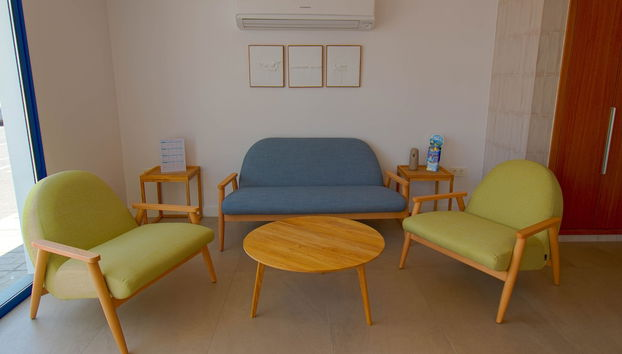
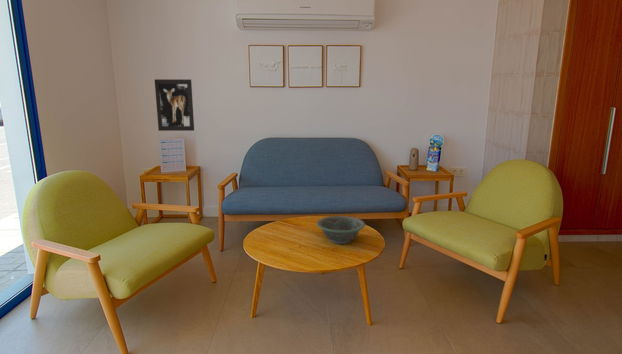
+ decorative bowl [316,215,366,245]
+ wall art [154,78,195,132]
